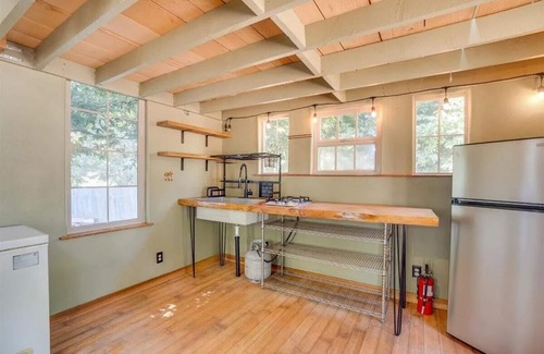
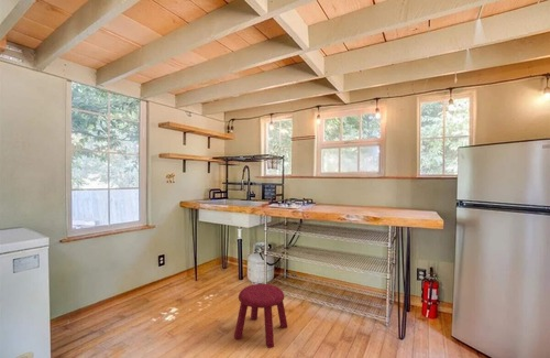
+ stool [233,283,288,349]
